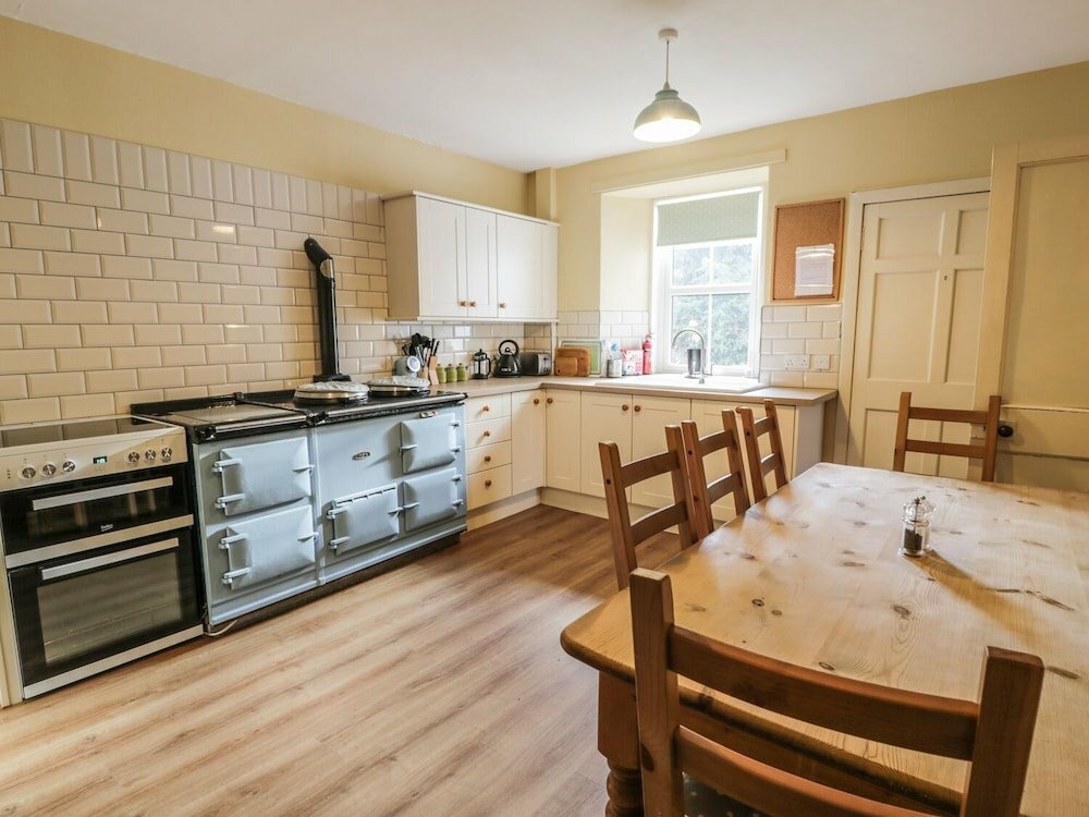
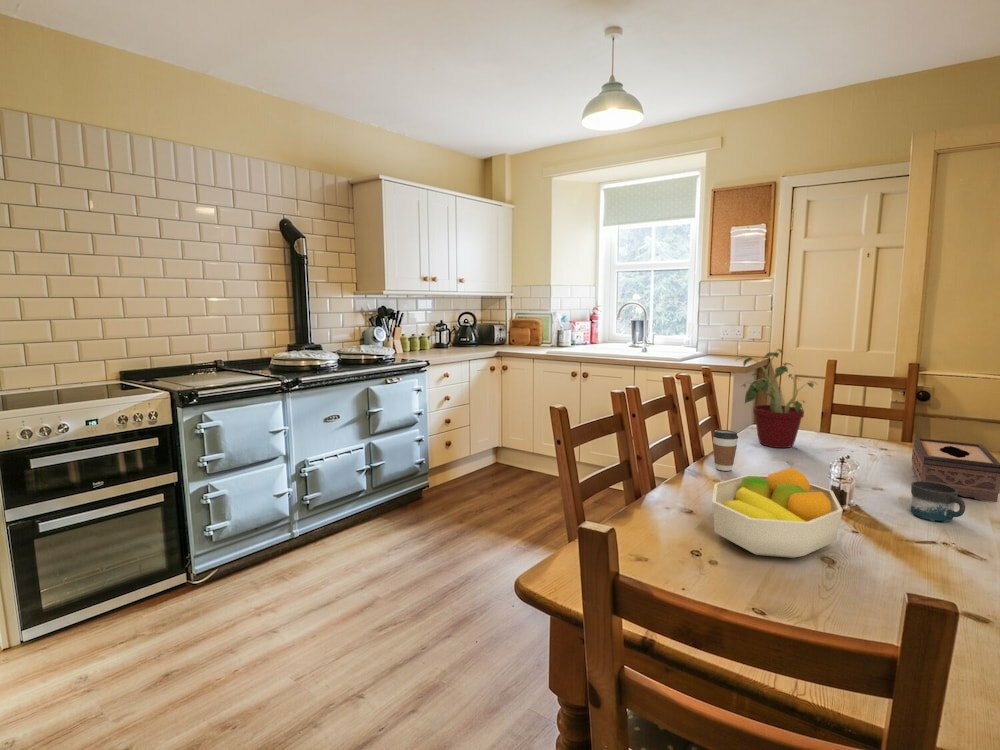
+ fruit bowl [711,466,844,559]
+ potted plant [734,348,819,449]
+ mug [910,480,966,523]
+ coffee cup [712,429,739,472]
+ tissue box [911,437,1000,503]
